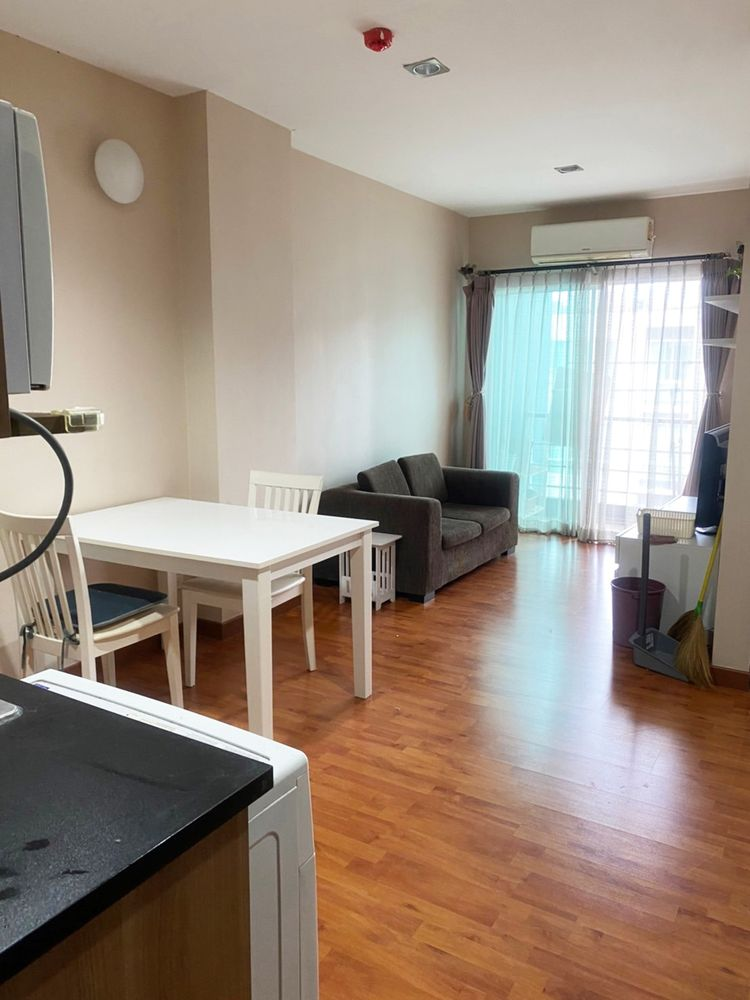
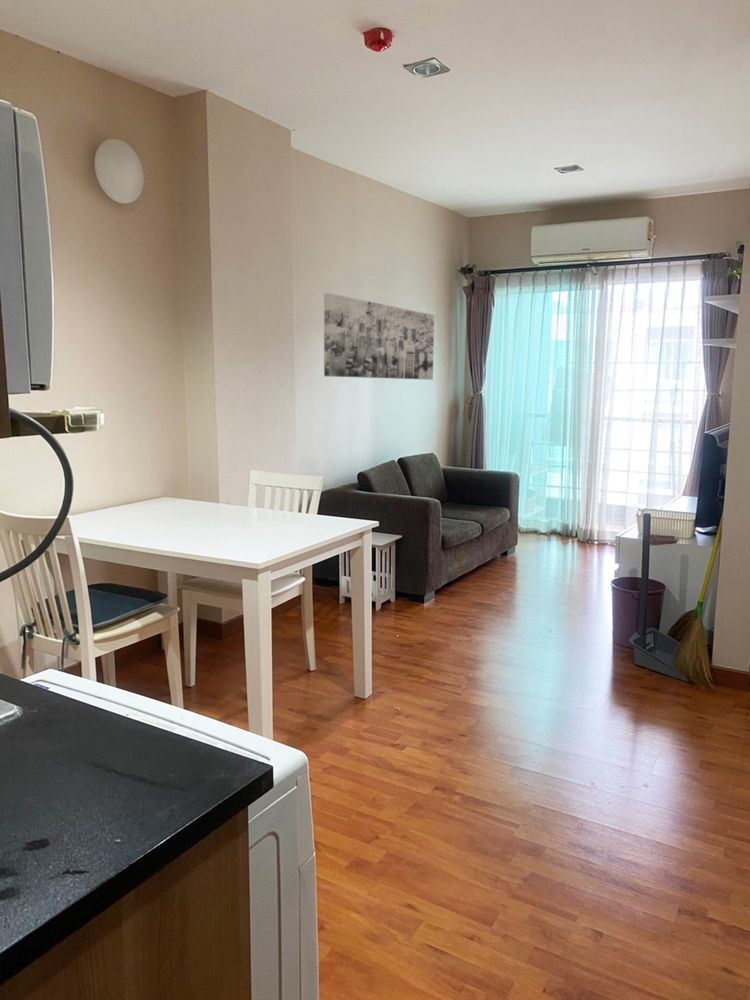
+ wall art [323,292,435,381]
